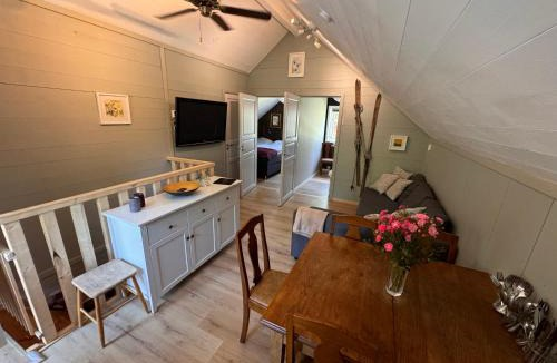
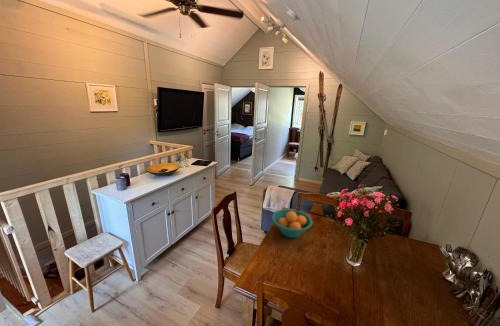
+ fruit bowl [271,208,313,239]
